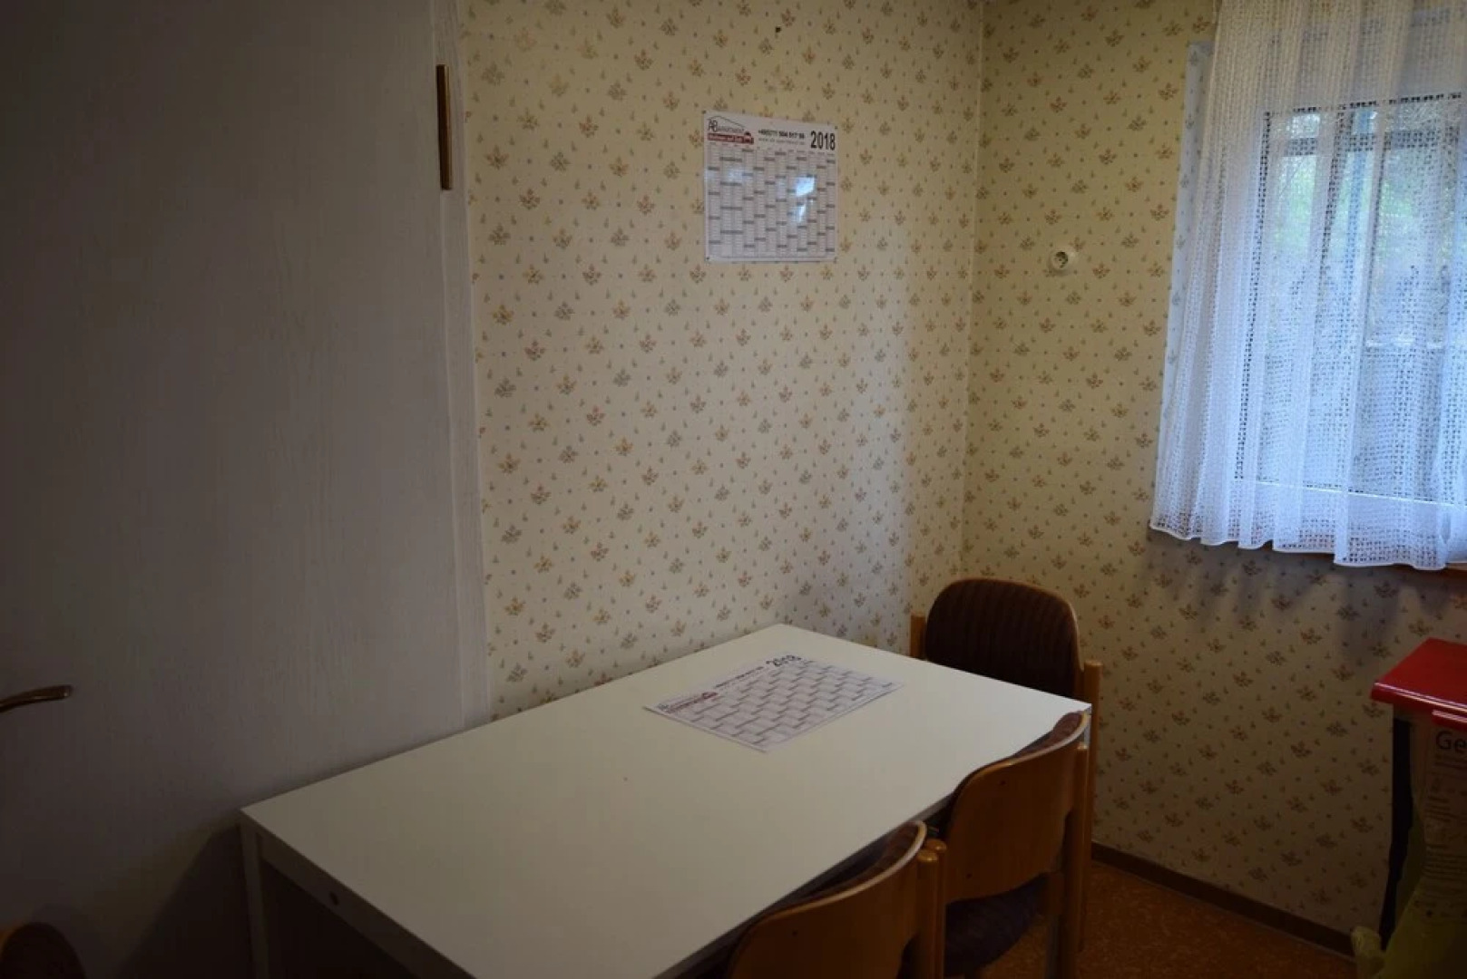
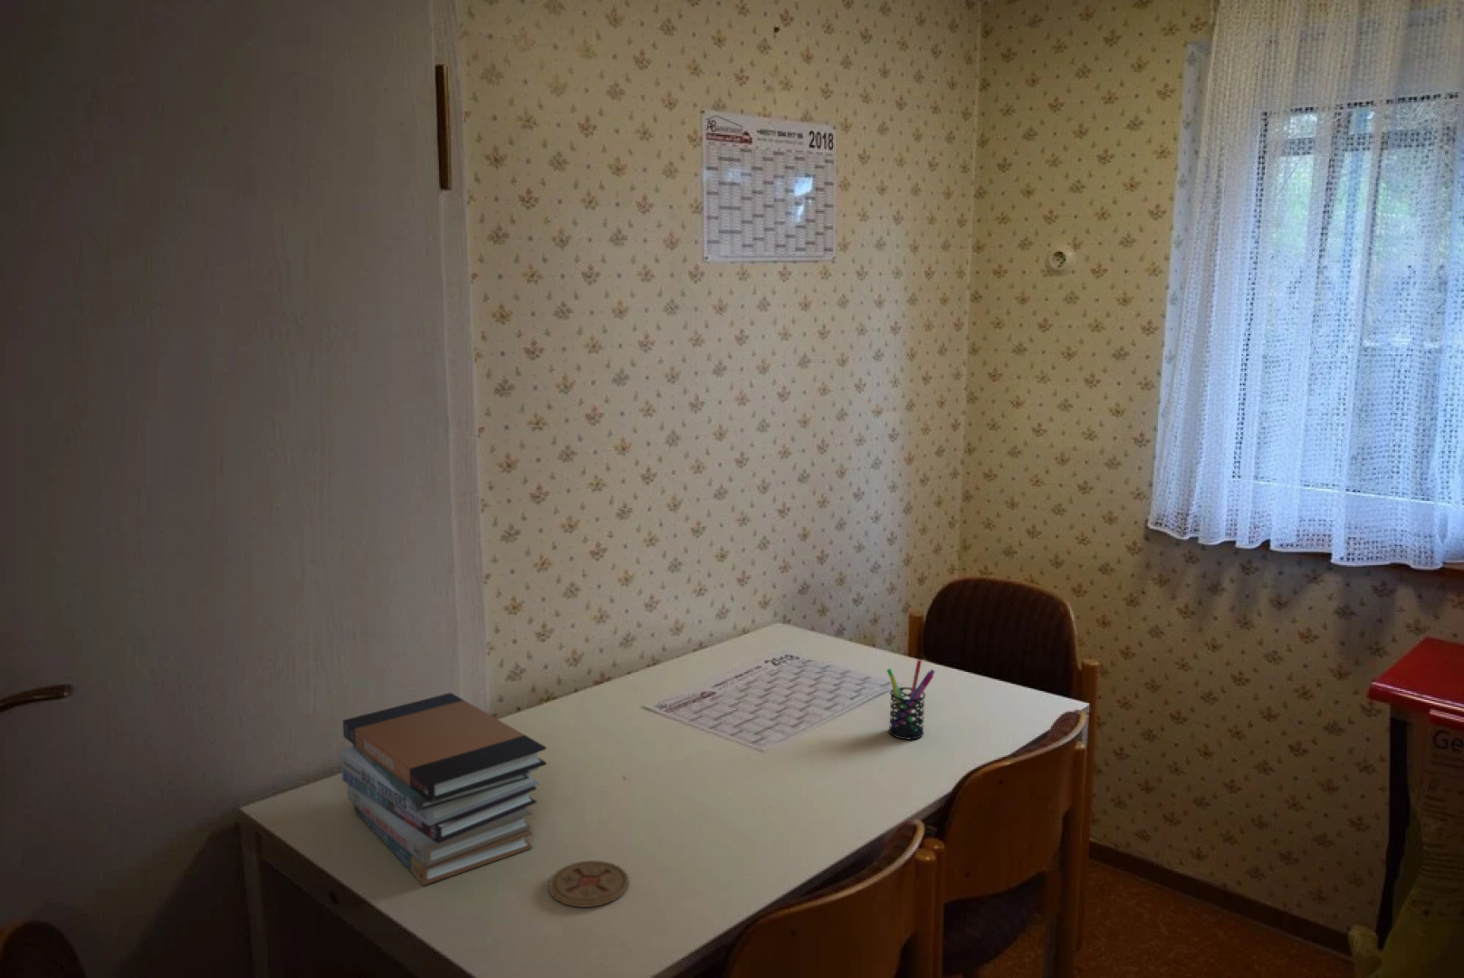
+ coaster [548,860,629,908]
+ pen holder [886,659,936,740]
+ book stack [339,692,548,886]
